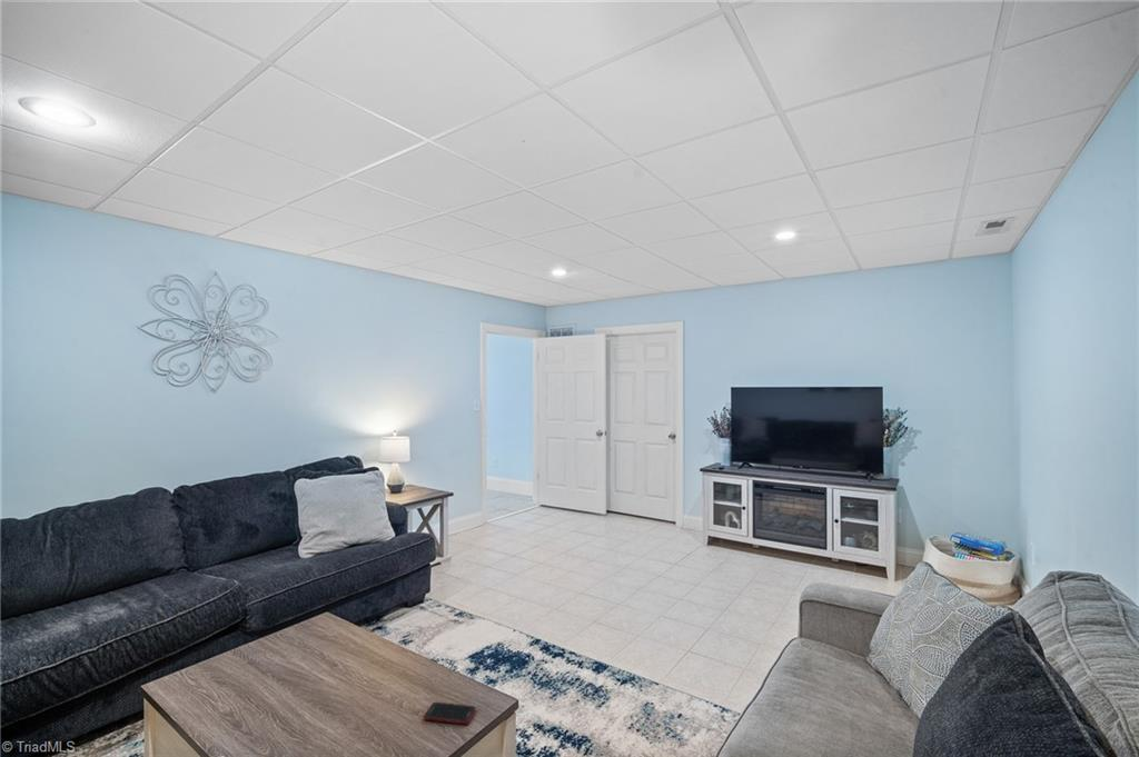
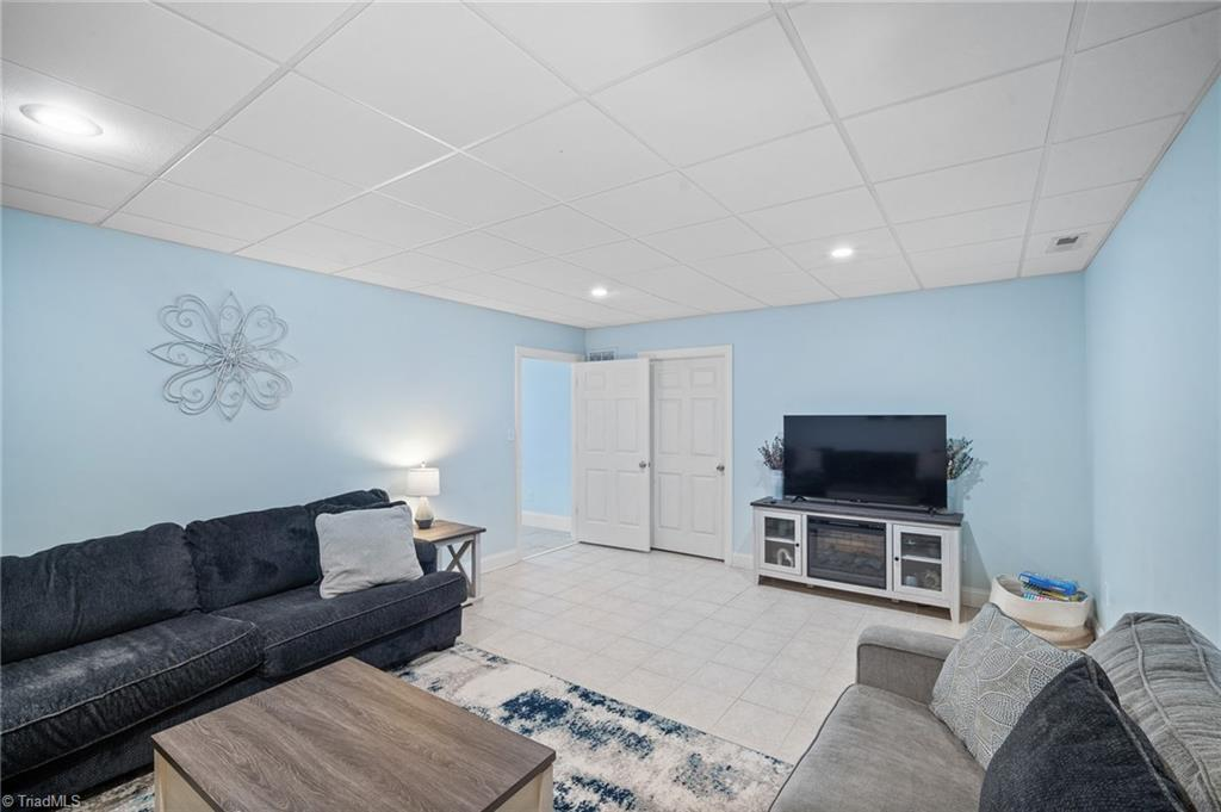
- cell phone [423,701,477,725]
